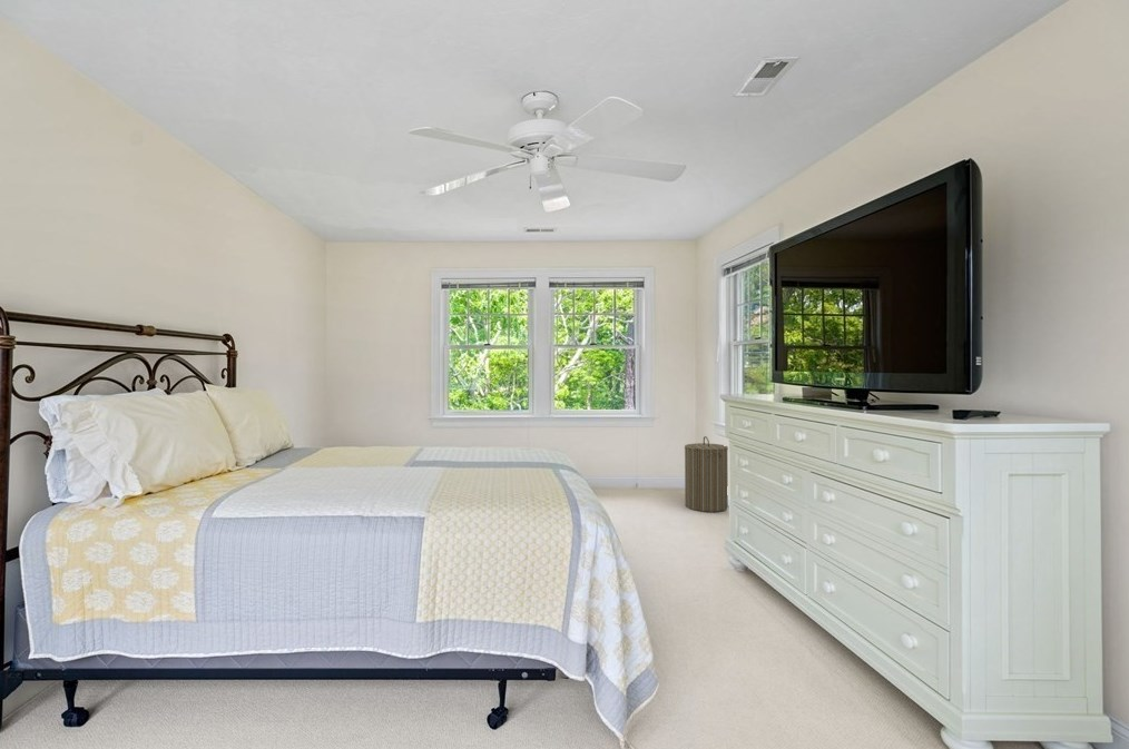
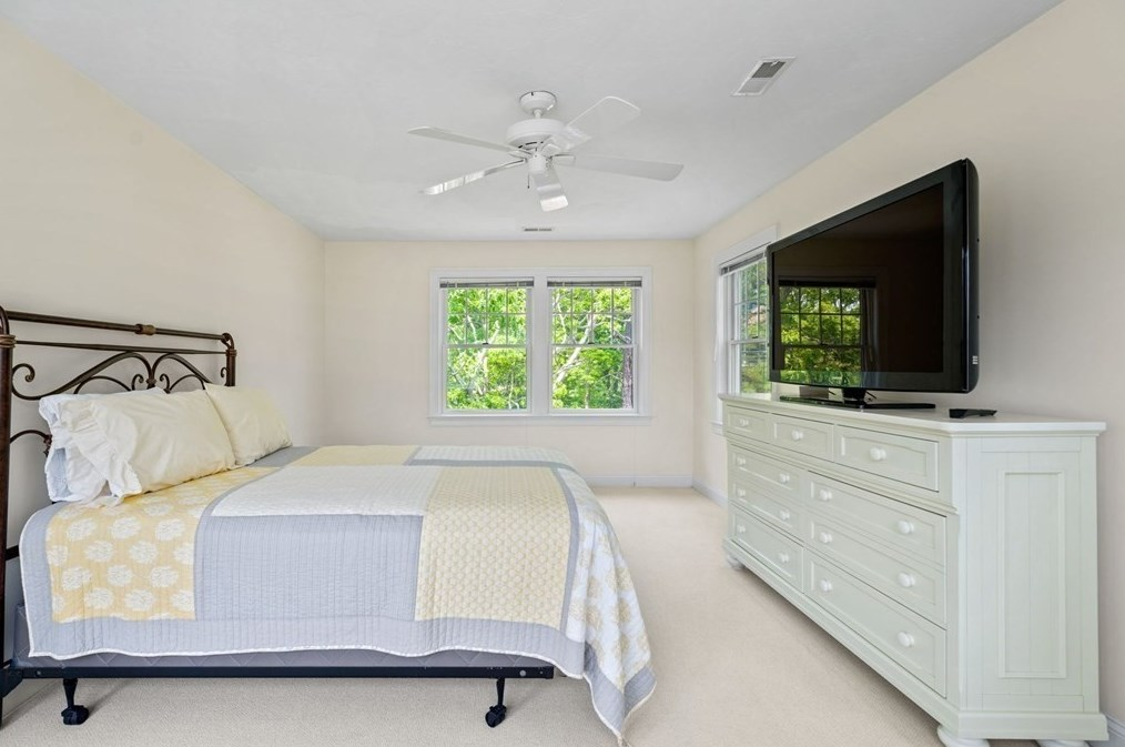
- laundry hamper [684,435,729,513]
